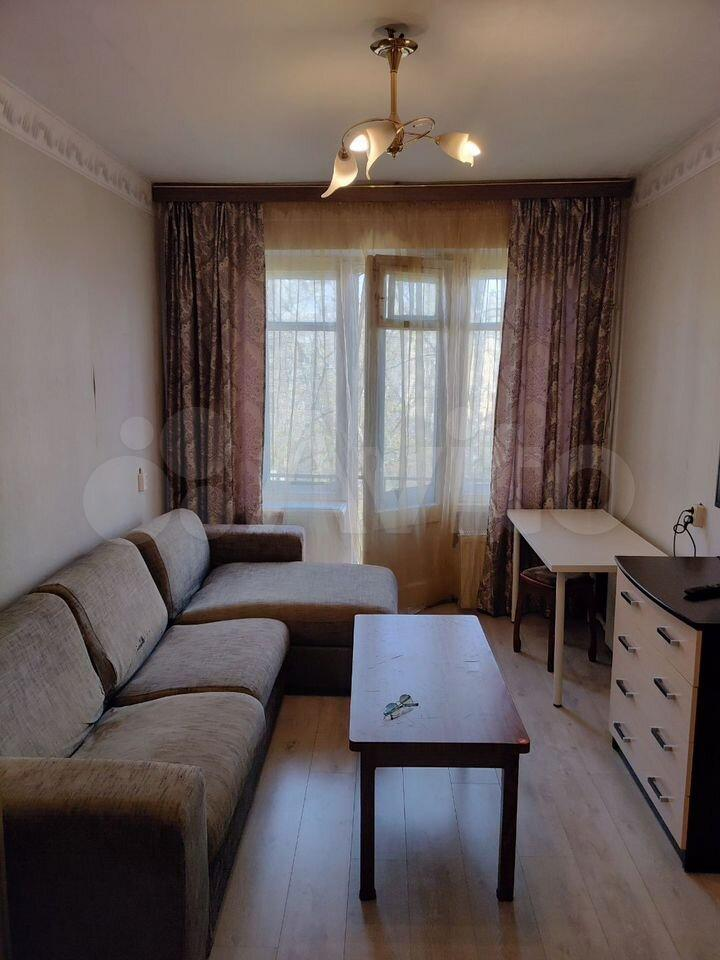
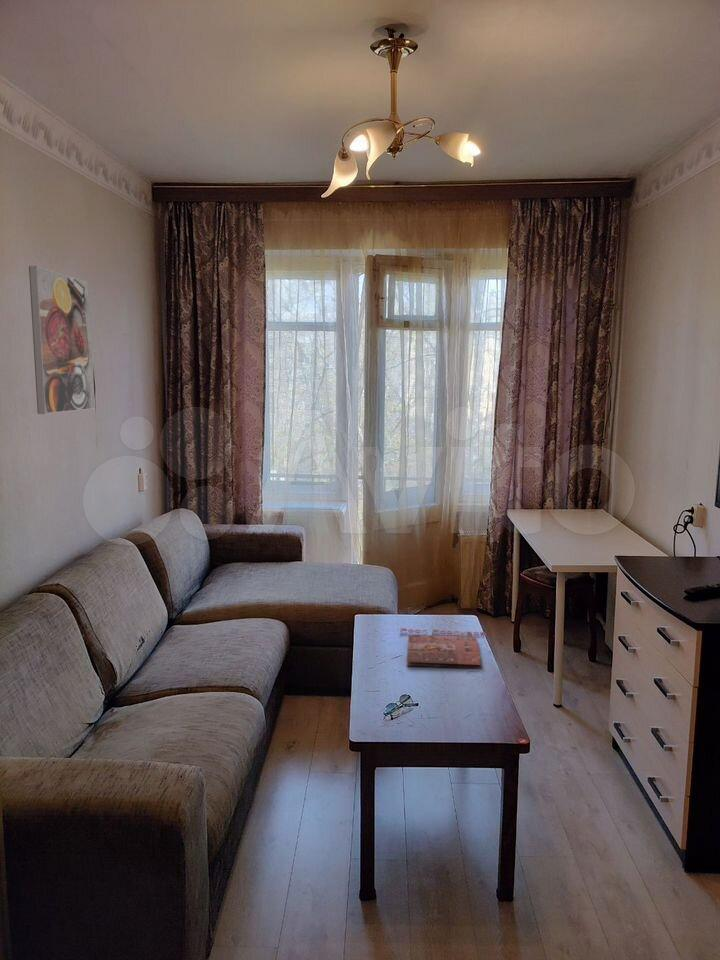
+ cover [399,627,487,670]
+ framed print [28,265,96,415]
